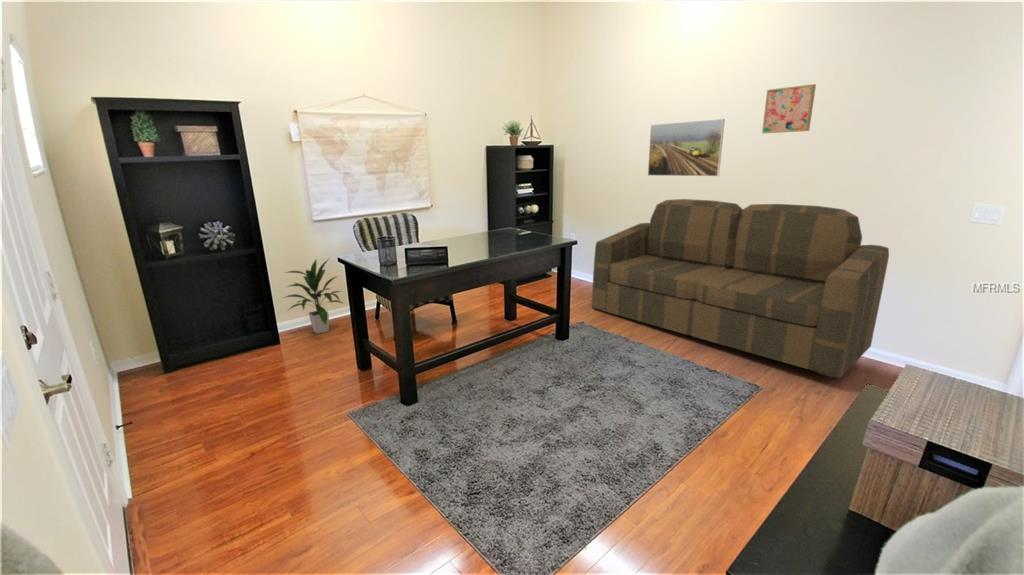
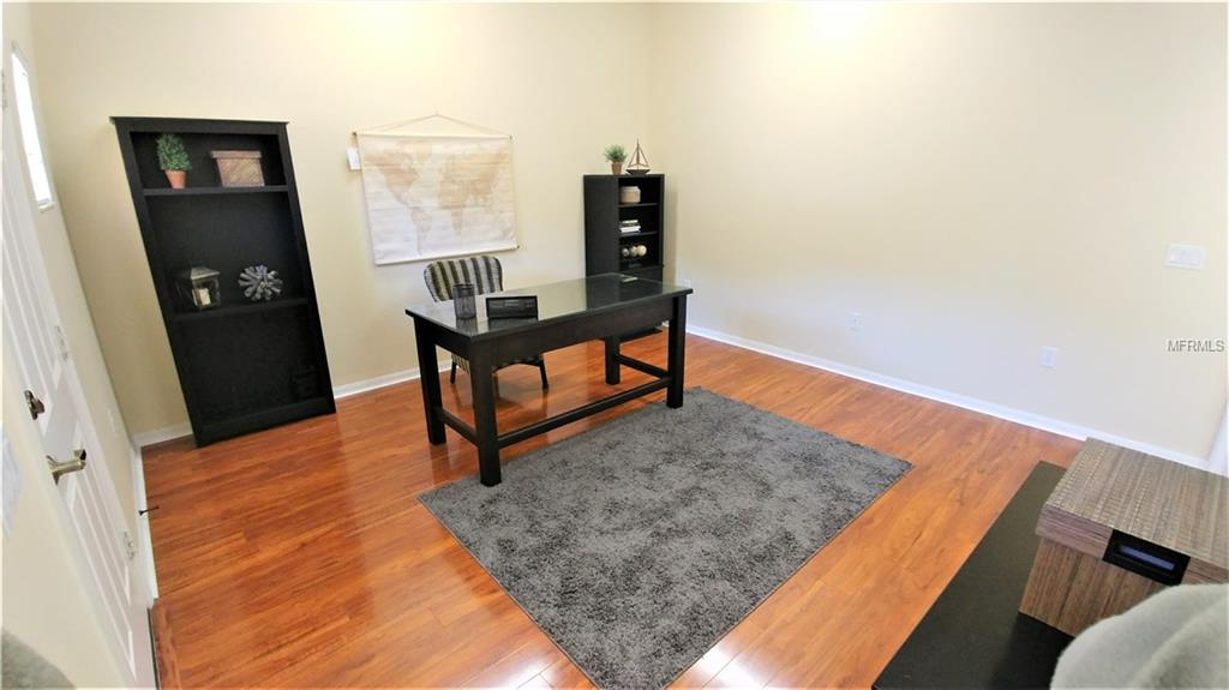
- sofa [591,198,890,379]
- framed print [647,118,726,177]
- indoor plant [279,258,345,335]
- wall art [761,83,817,134]
